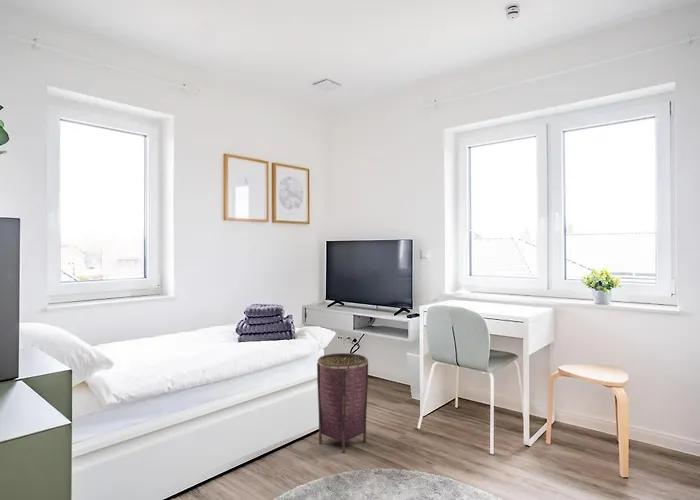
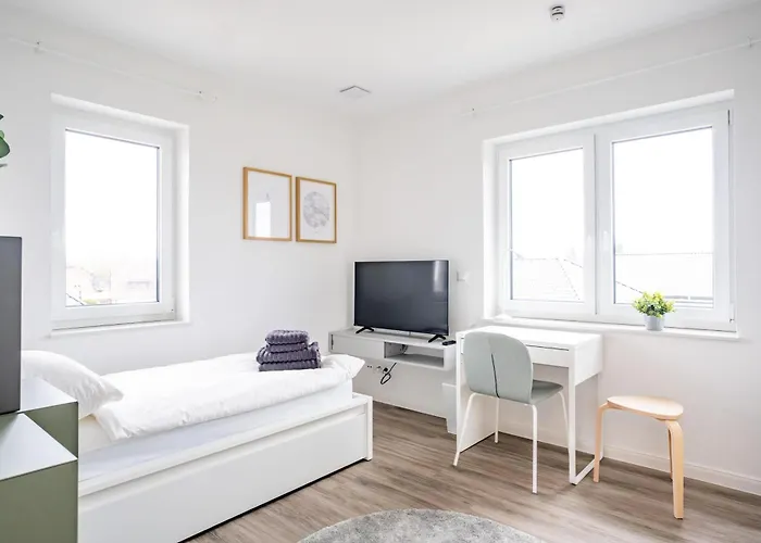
- woven basket [316,352,369,454]
